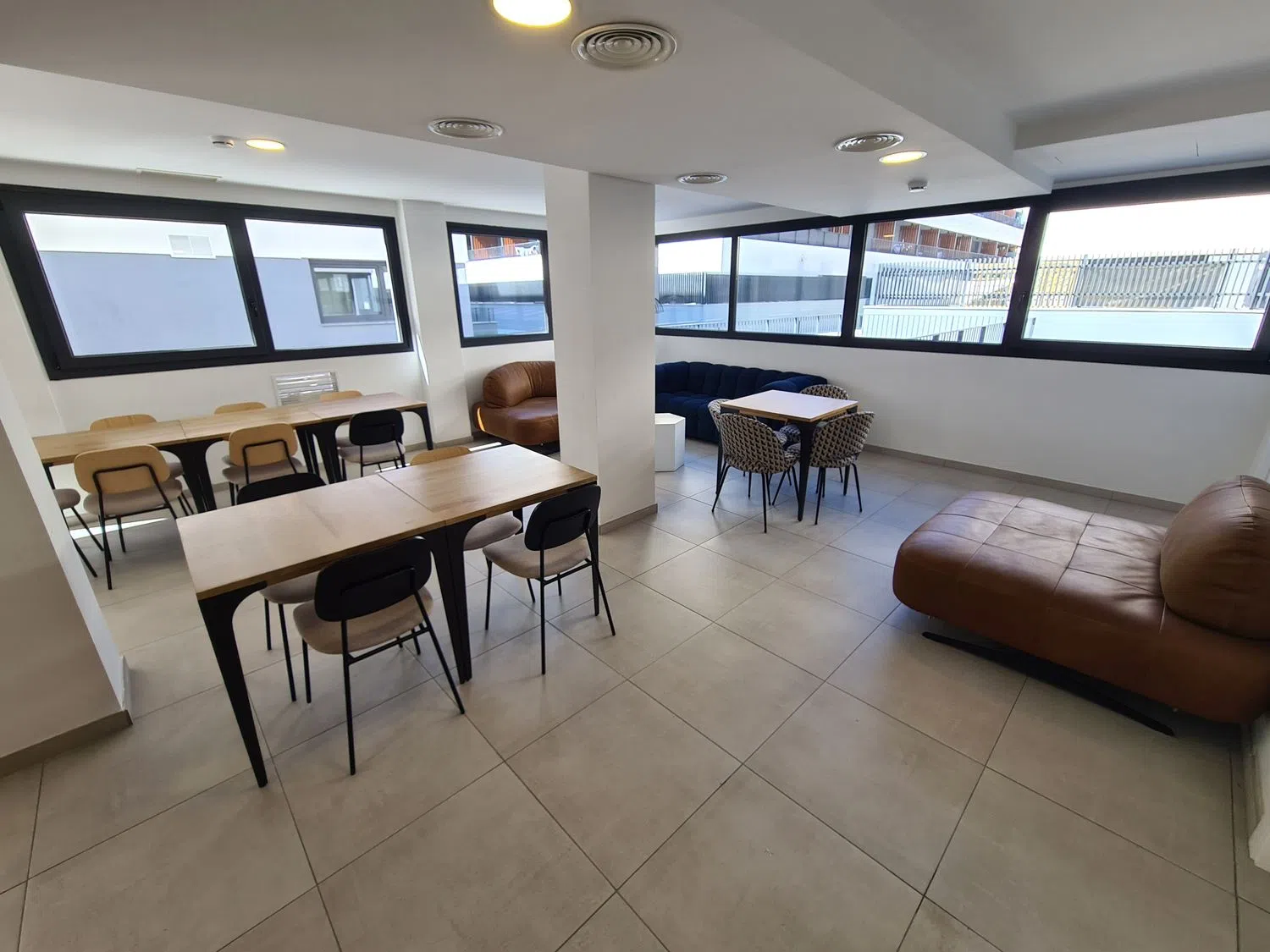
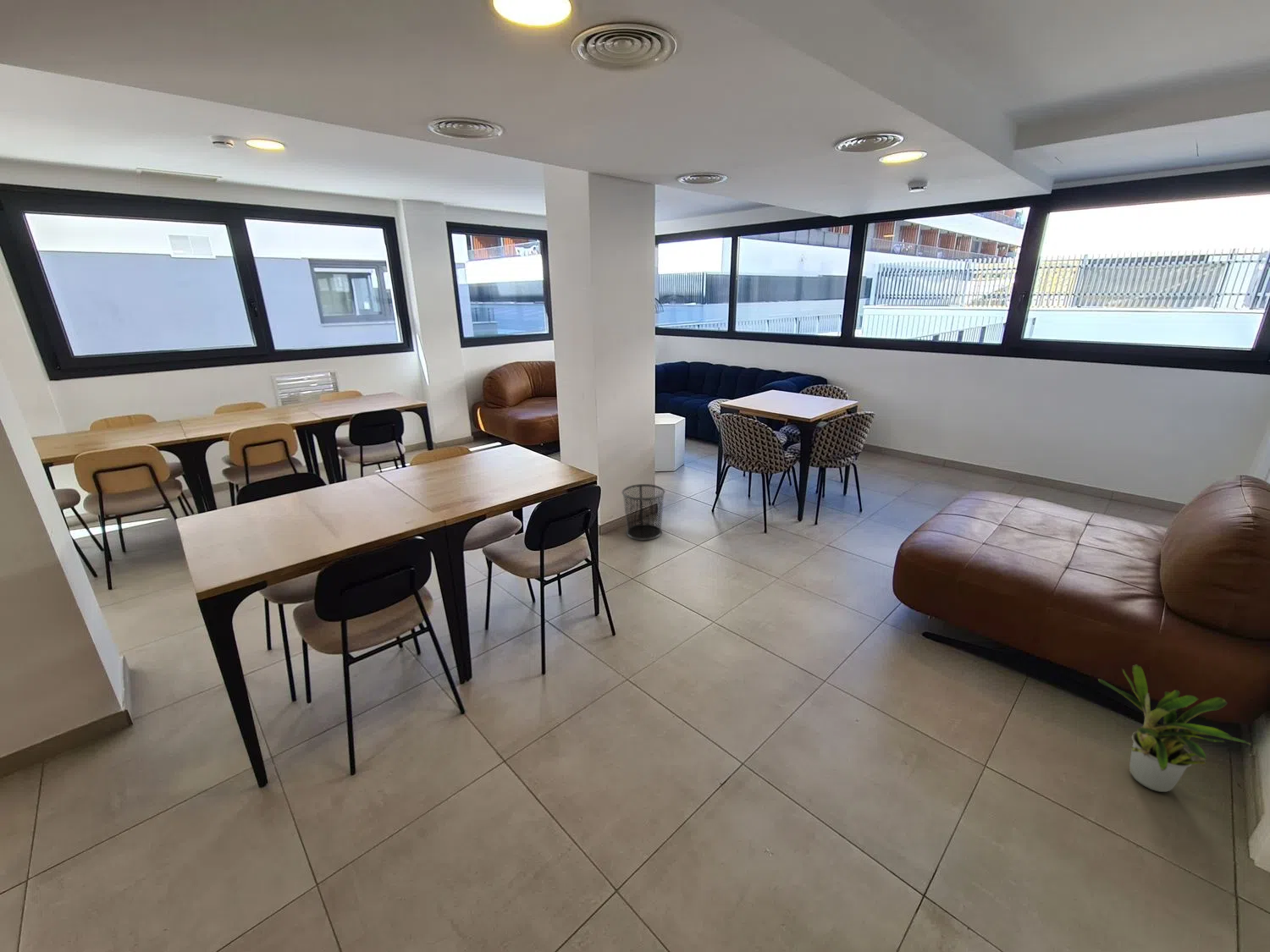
+ potted plant [1097,663,1252,793]
+ waste bin [621,483,665,541]
